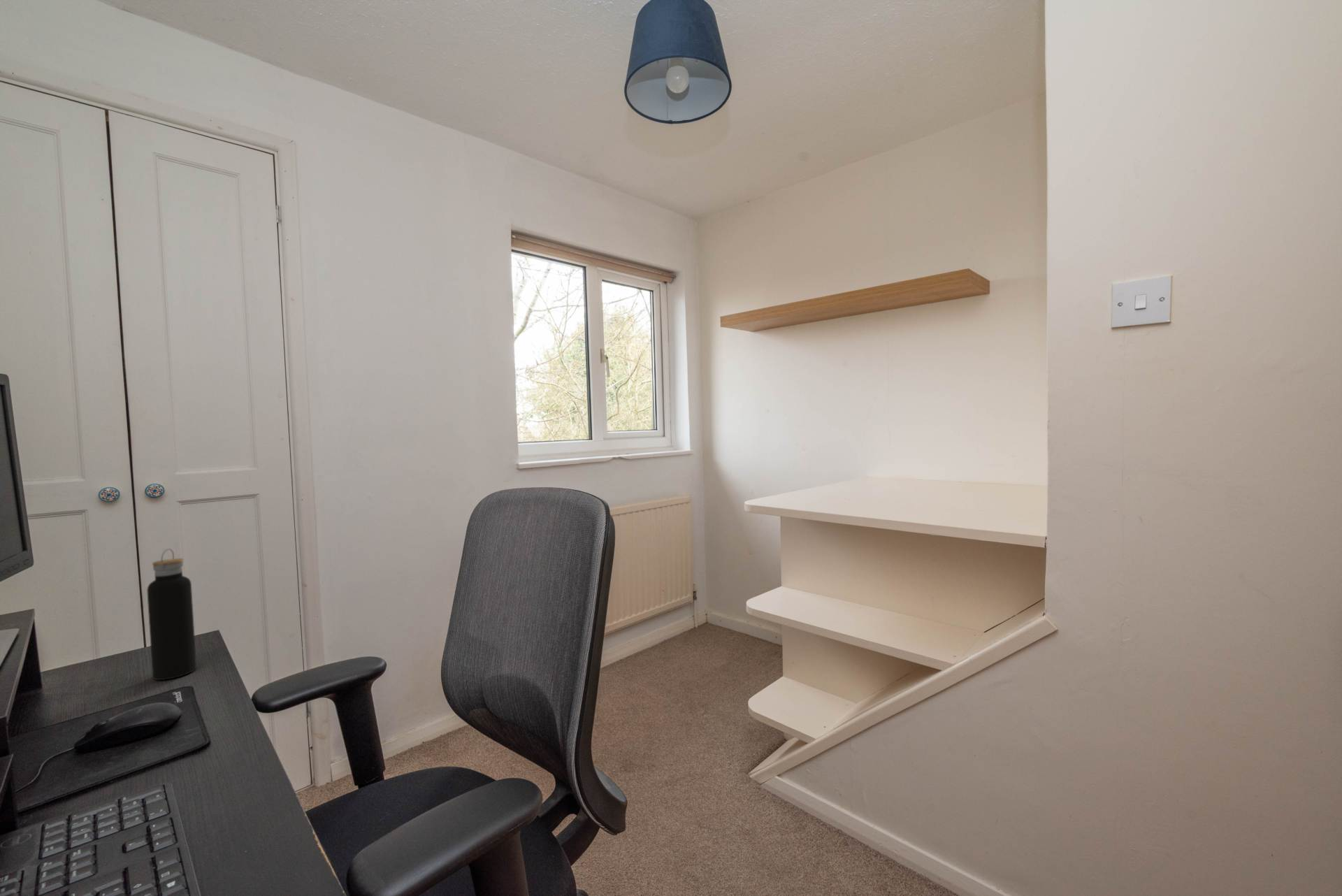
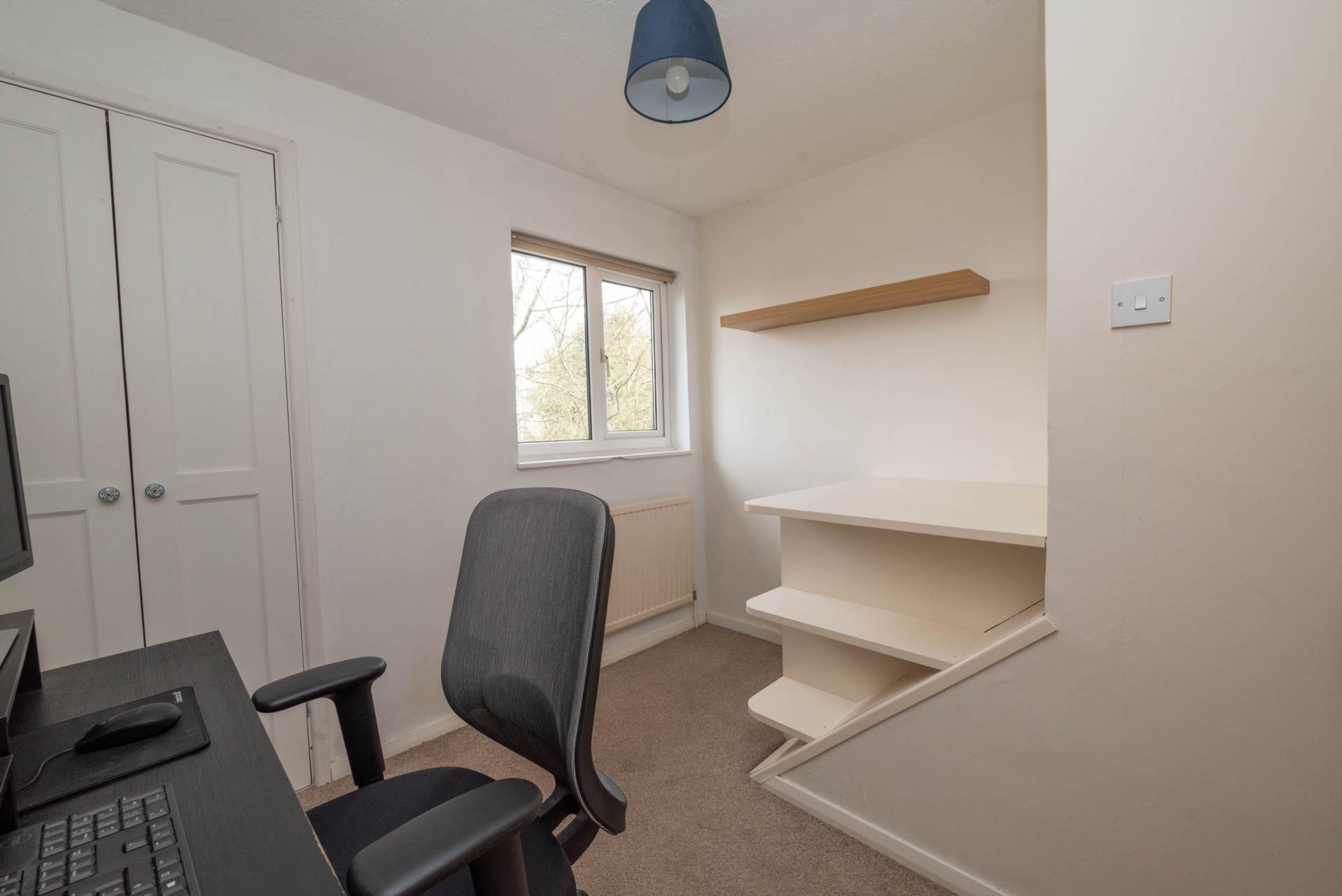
- water bottle [146,548,197,681]
